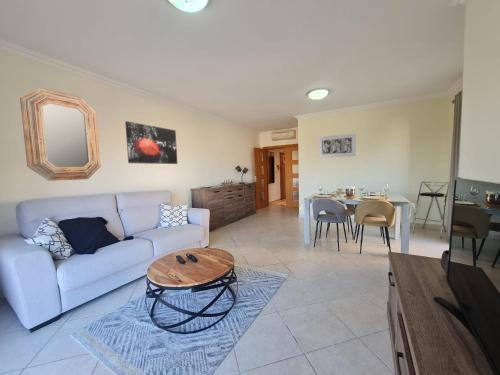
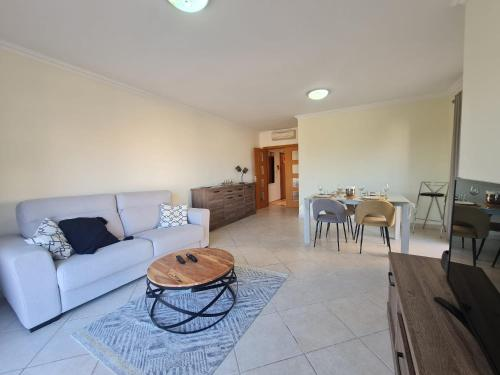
- home mirror [19,87,102,182]
- wall art [124,120,179,165]
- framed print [317,132,357,159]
